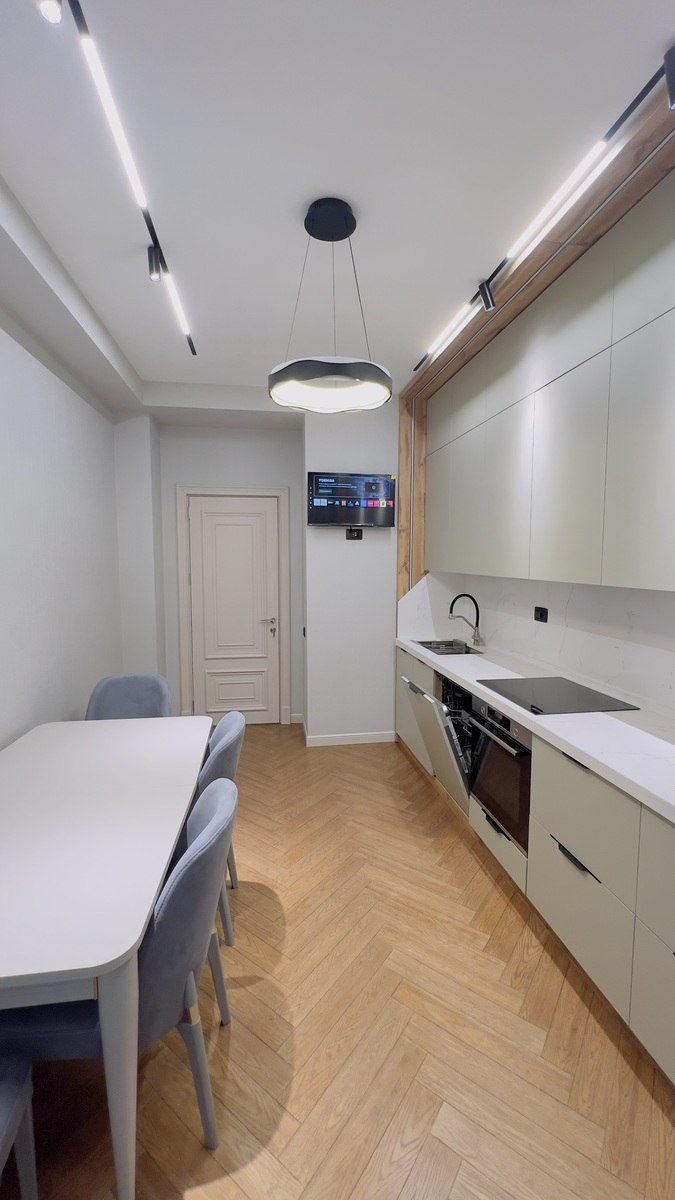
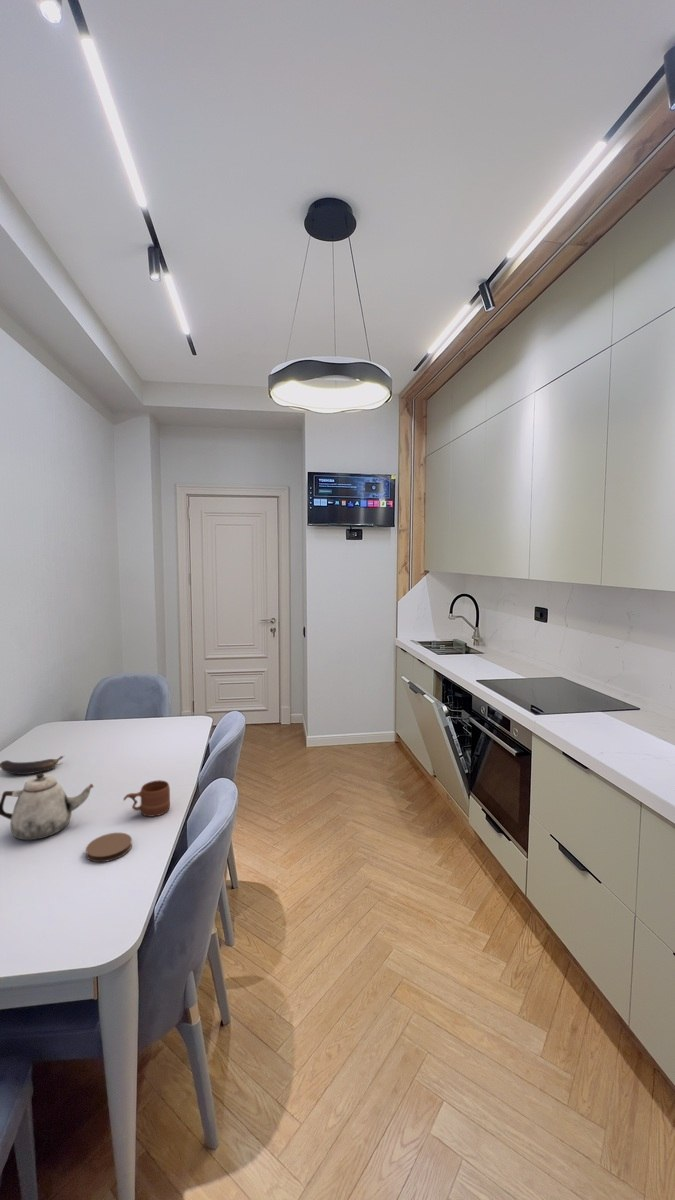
+ teapot [0,773,95,841]
+ coaster [85,832,133,863]
+ banana [0,755,65,775]
+ mug [122,779,171,818]
